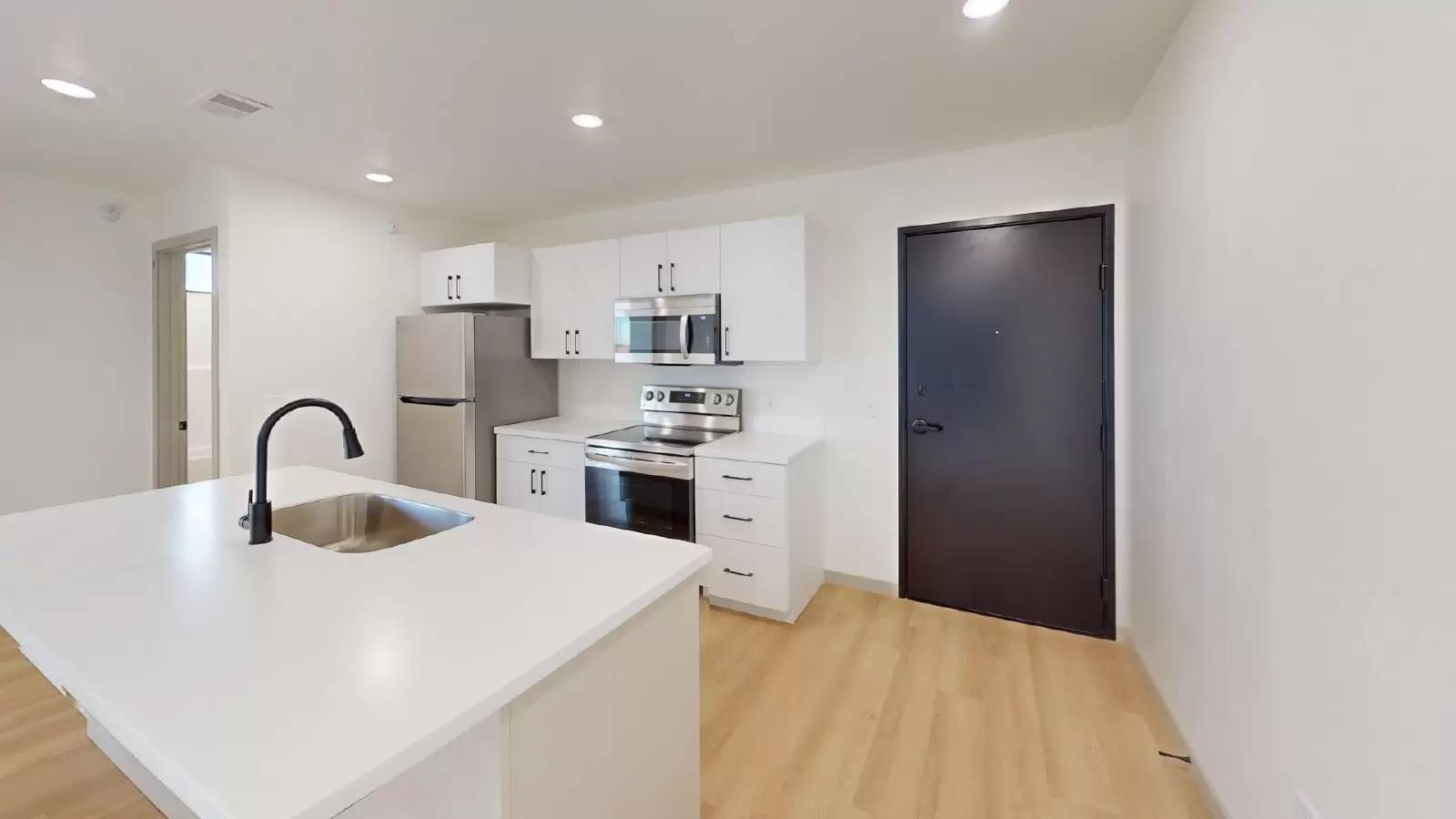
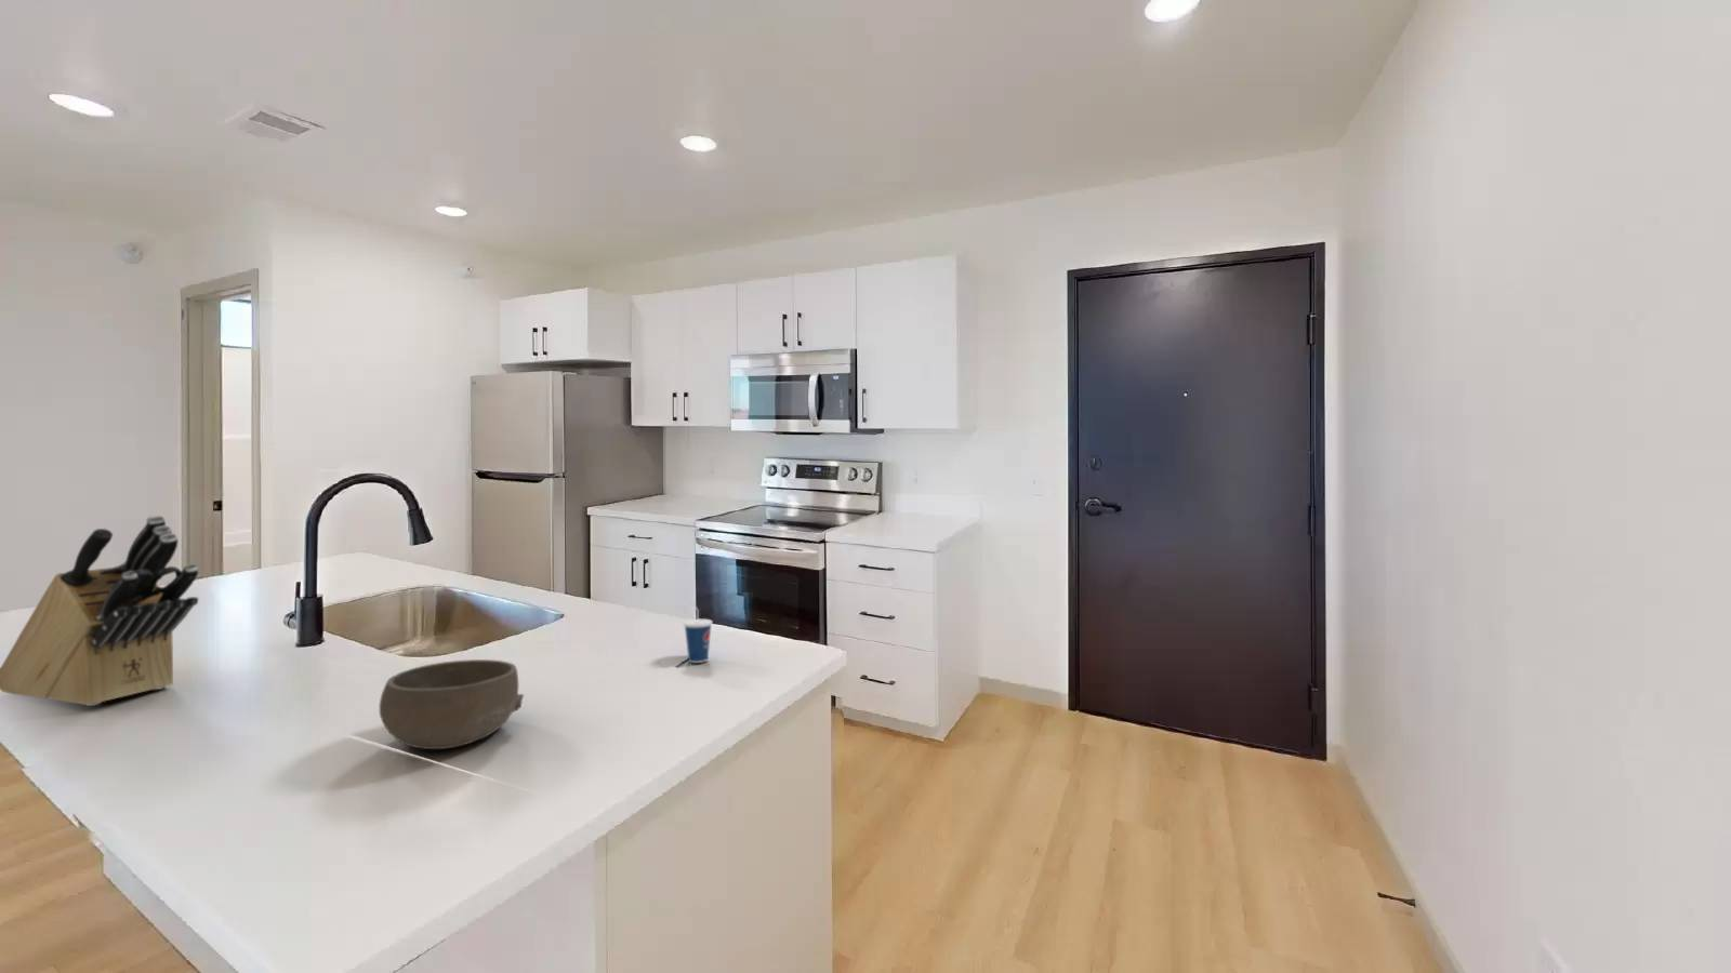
+ bowl [379,658,524,751]
+ cup [682,601,715,664]
+ knife block [0,514,199,707]
